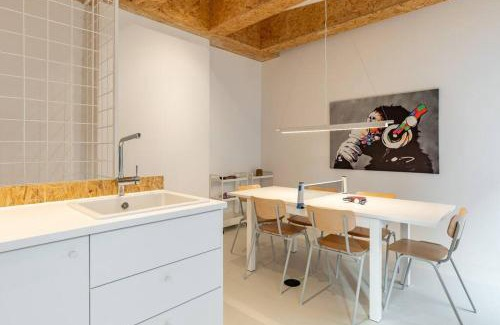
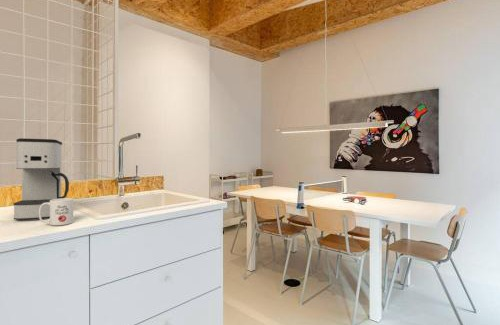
+ coffee maker [13,137,70,221]
+ mug [39,197,74,226]
